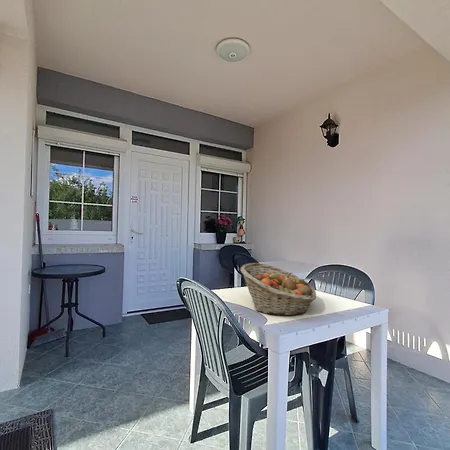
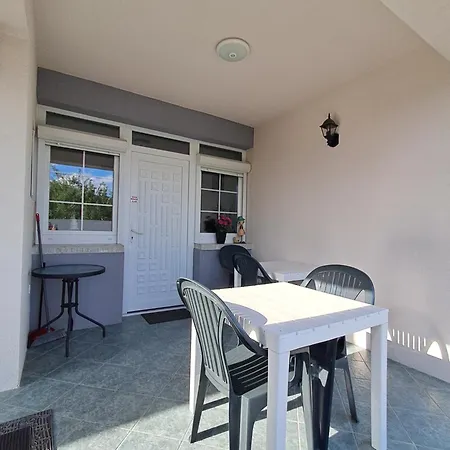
- fruit basket [240,262,317,317]
